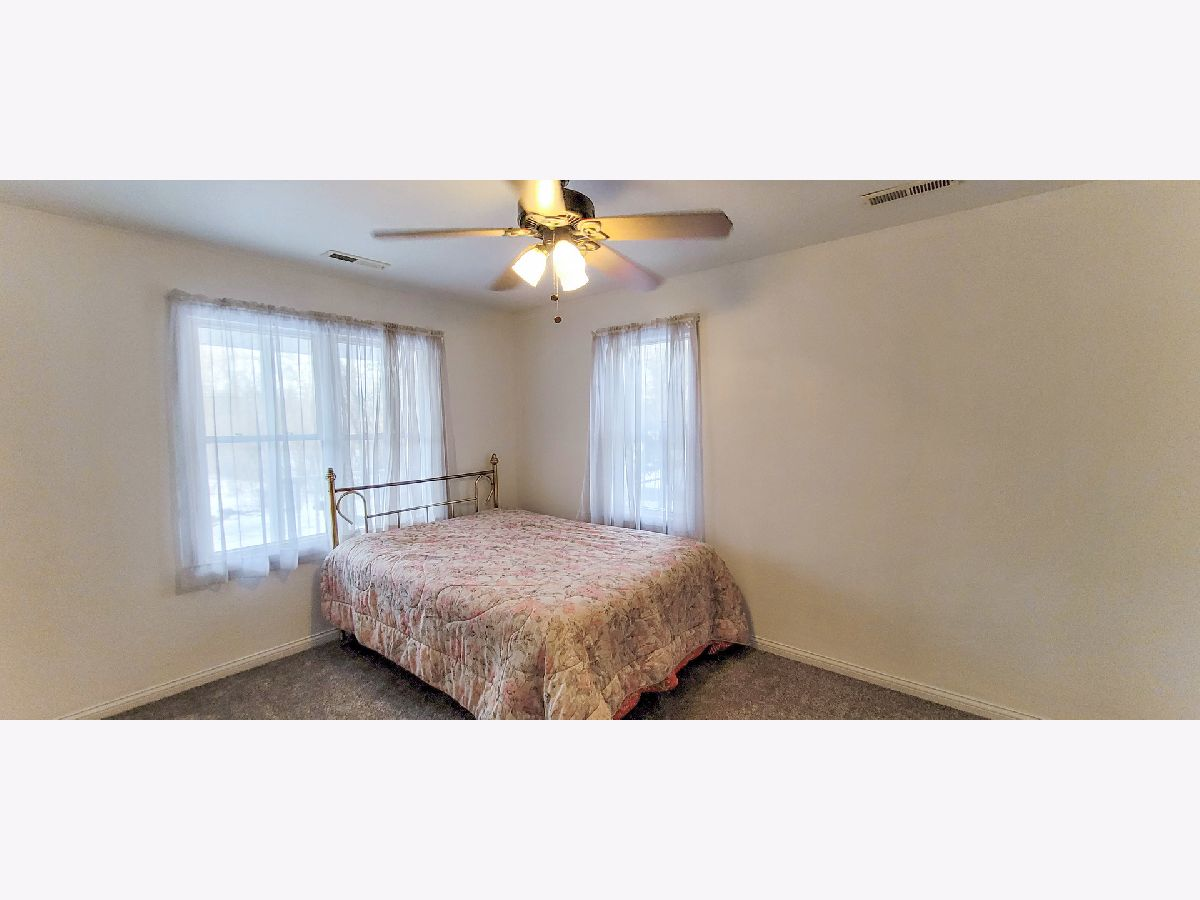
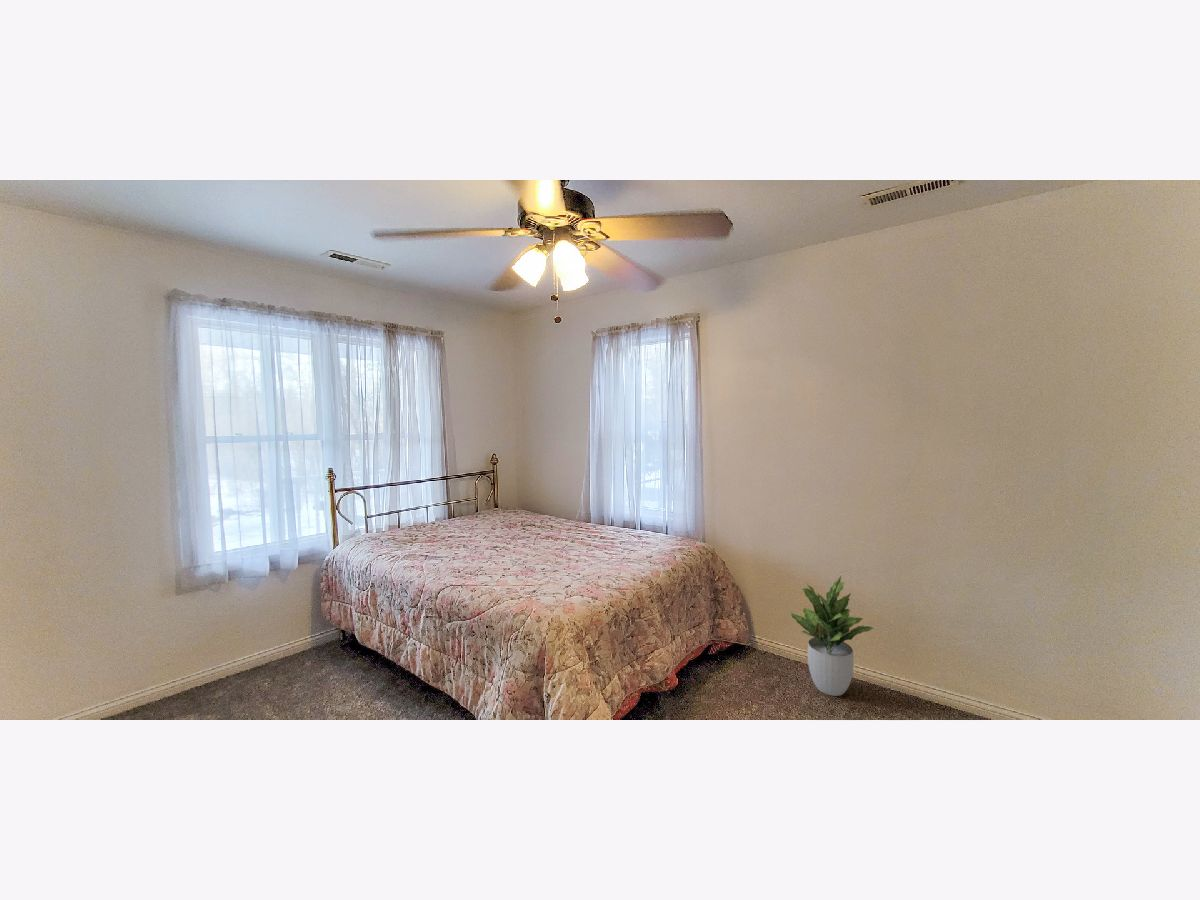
+ potted plant [790,575,875,697]
